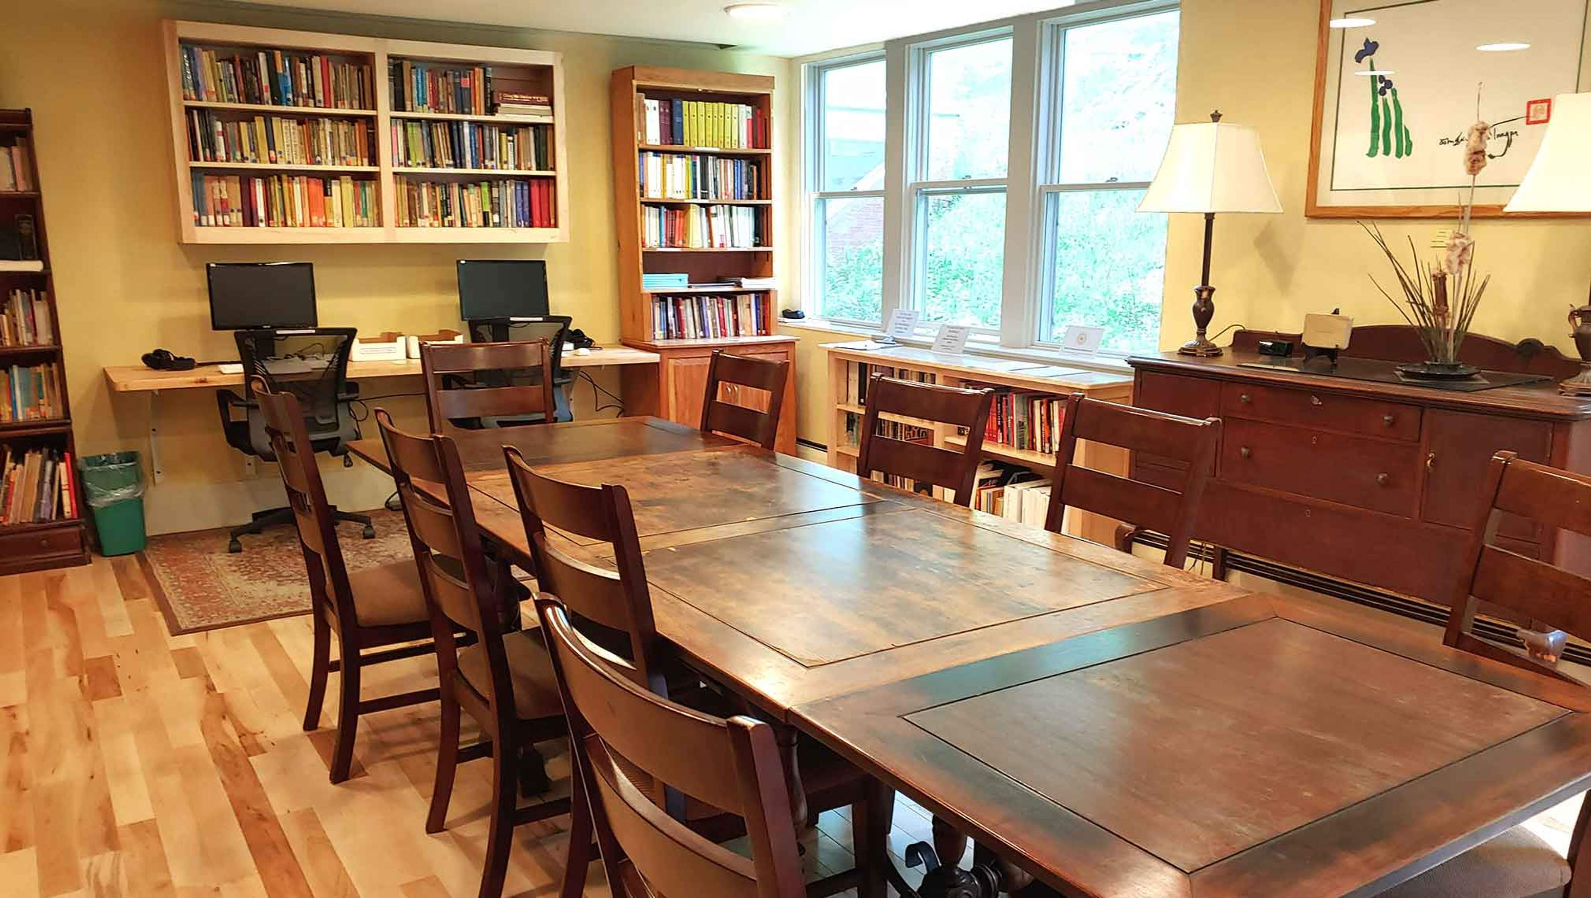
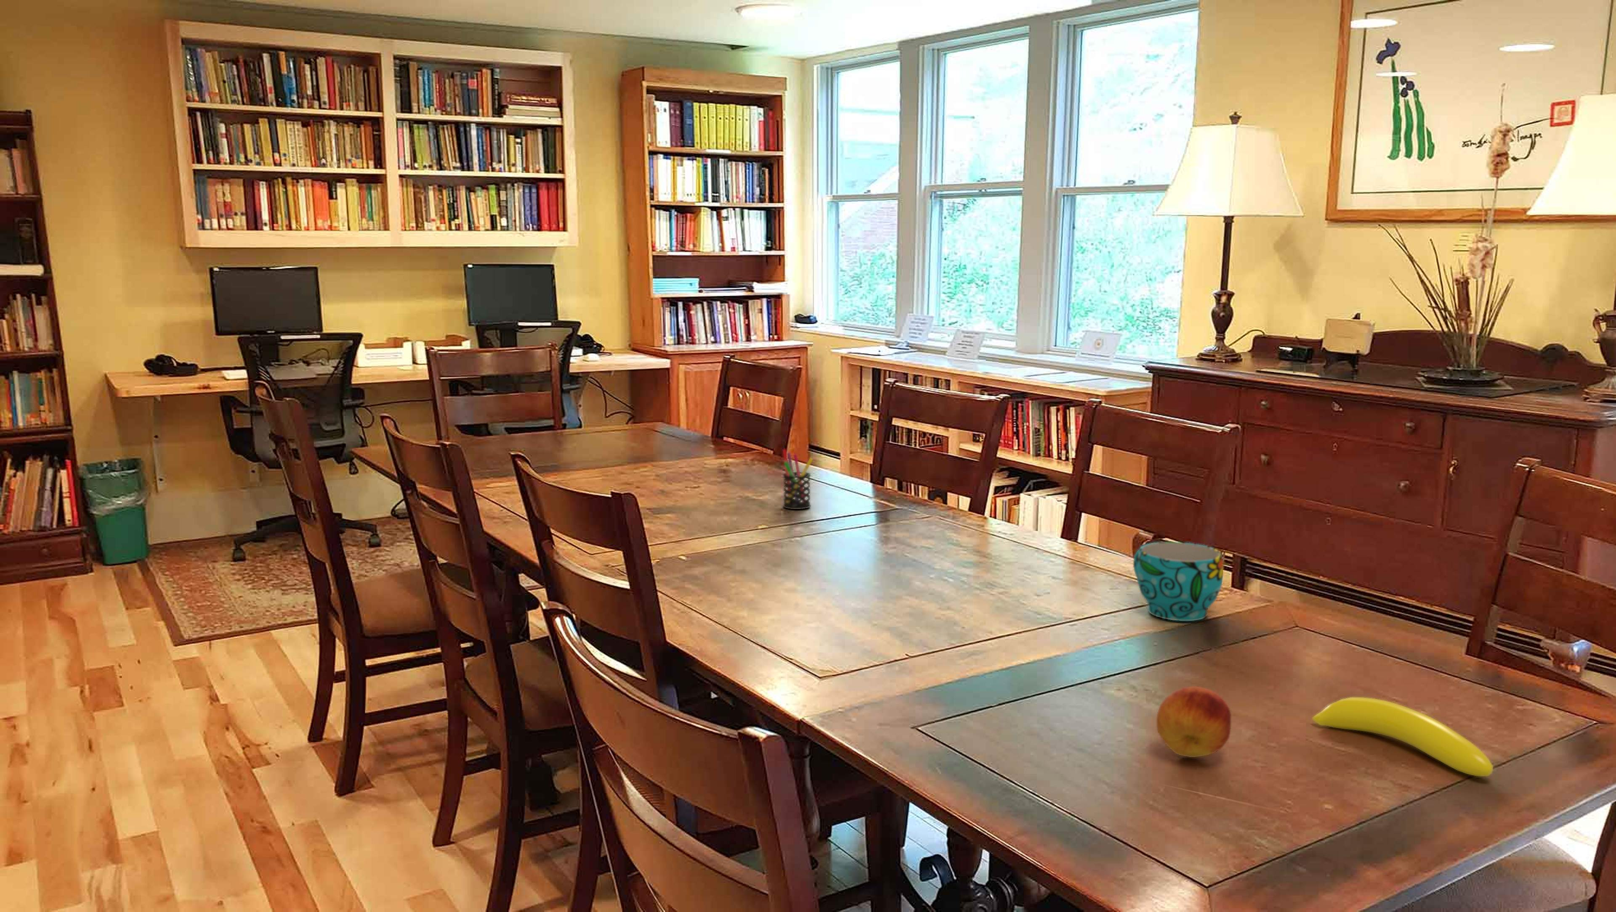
+ cup [1133,541,1224,621]
+ pen holder [782,449,814,509]
+ fruit [1157,686,1232,758]
+ banana [1311,697,1494,777]
